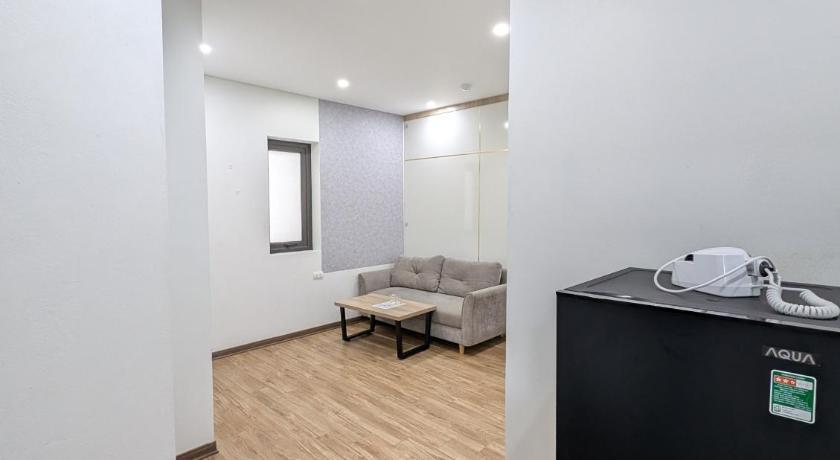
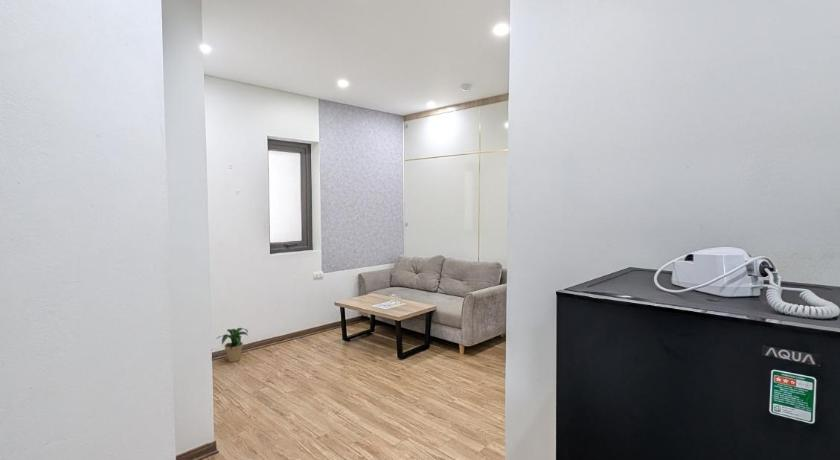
+ potted plant [217,327,249,363]
